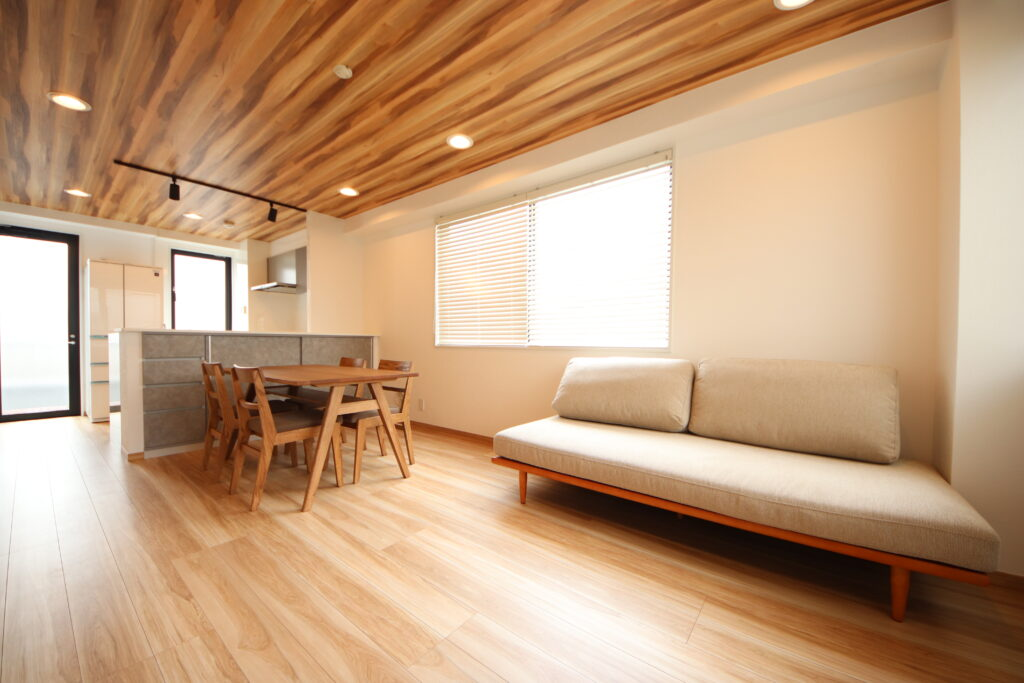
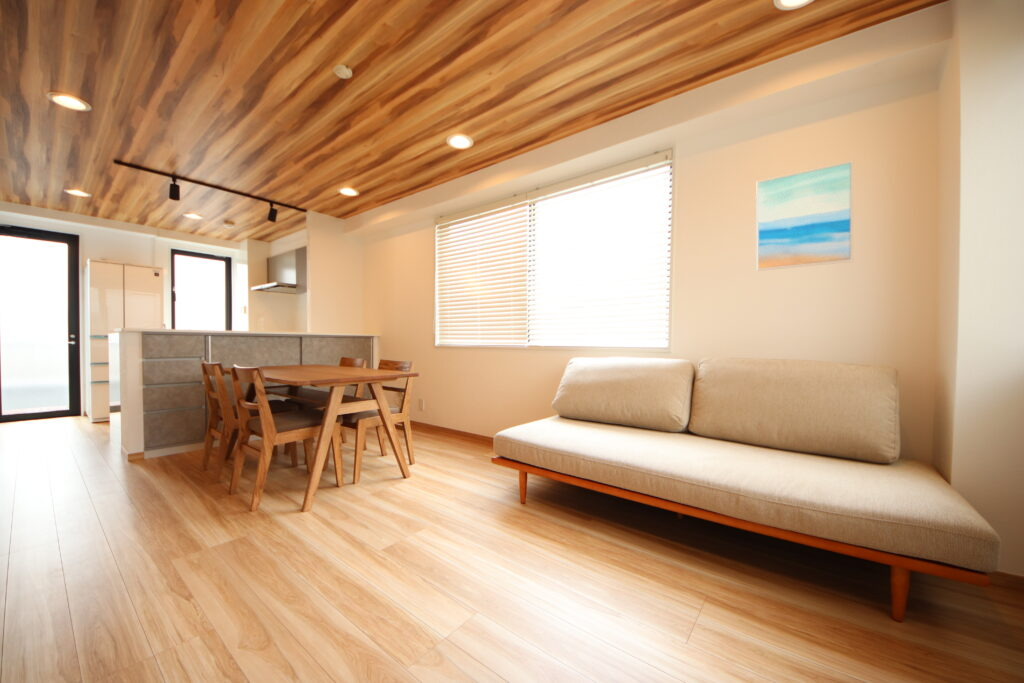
+ wall art [755,160,854,272]
